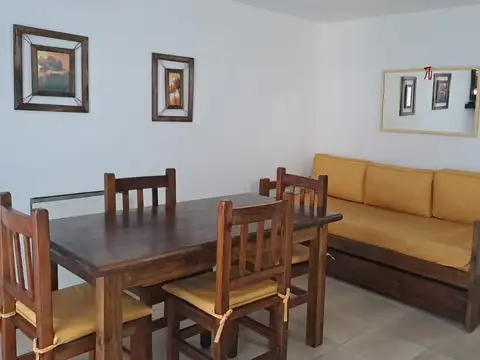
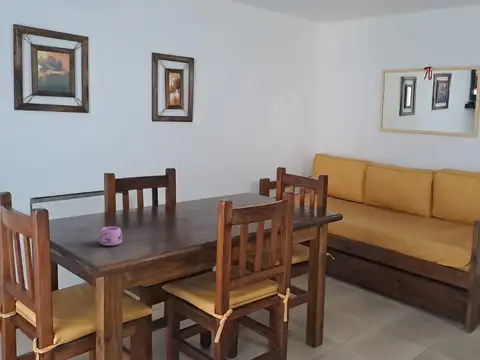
+ mug [98,226,123,247]
